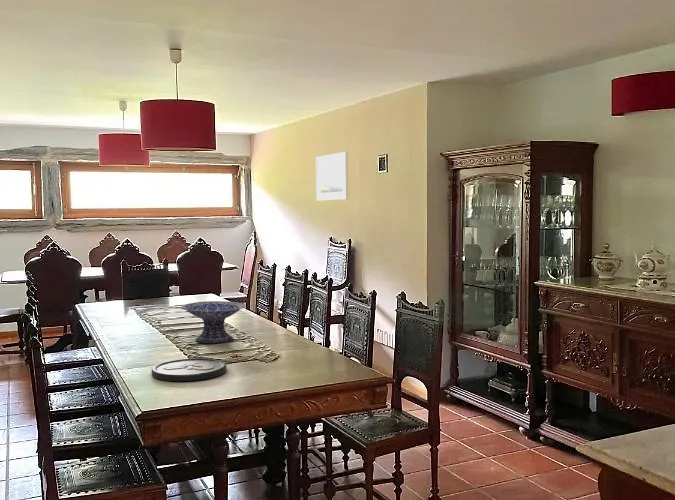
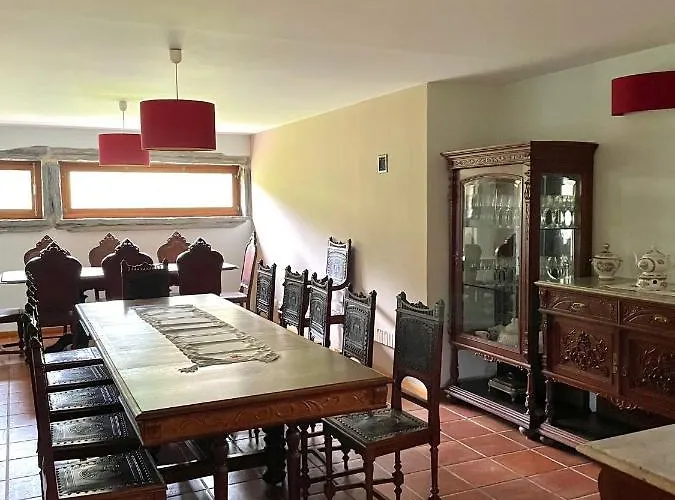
- decorative bowl [180,300,246,344]
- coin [151,357,227,382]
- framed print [315,151,349,201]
